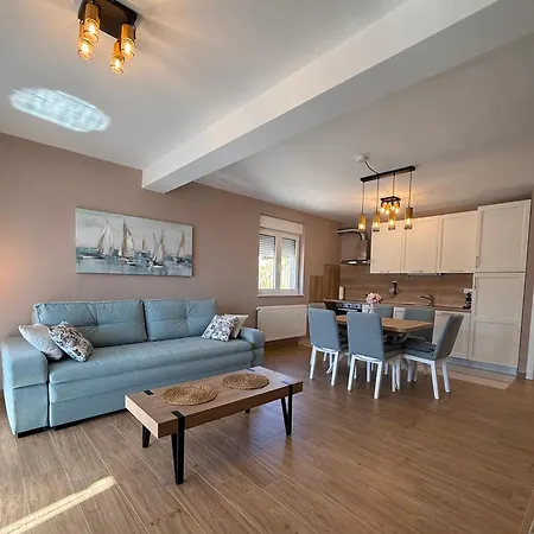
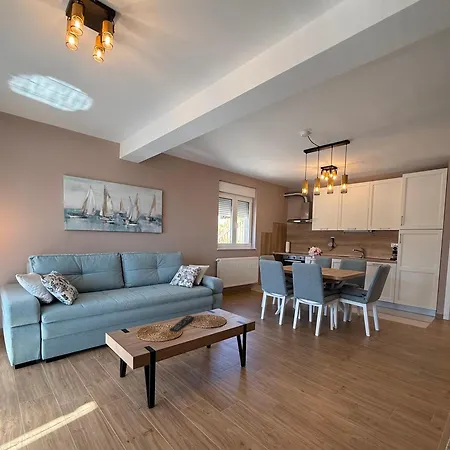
+ remote control [168,314,195,333]
